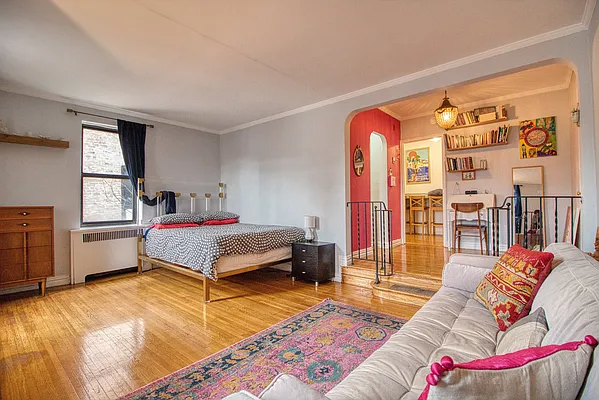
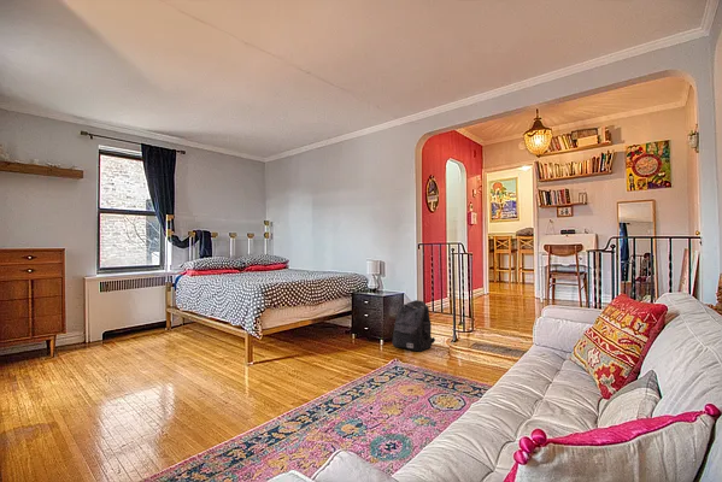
+ backpack [391,299,436,353]
